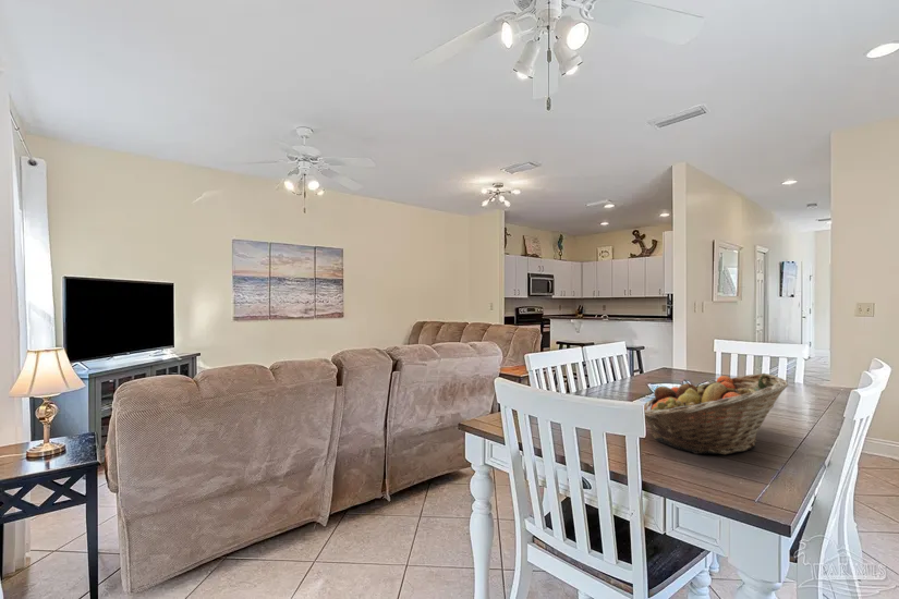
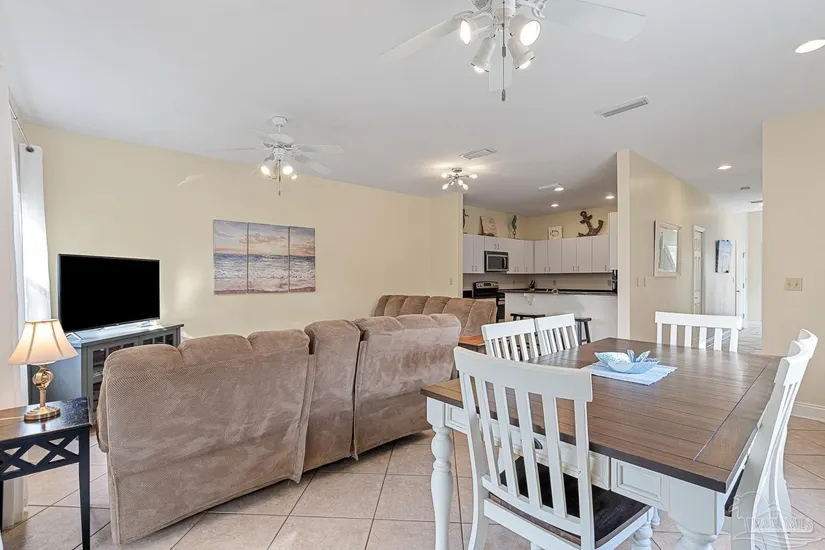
- fruit basket [643,372,789,455]
